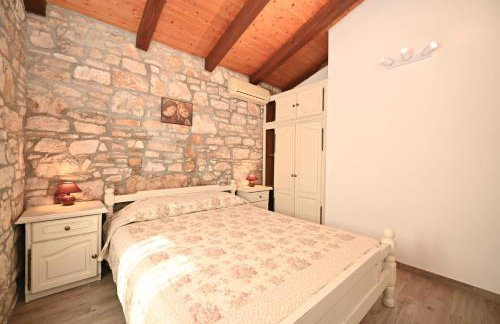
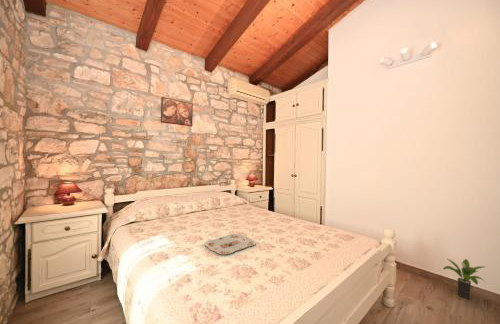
+ serving tray [203,233,257,255]
+ potted plant [442,258,485,300]
